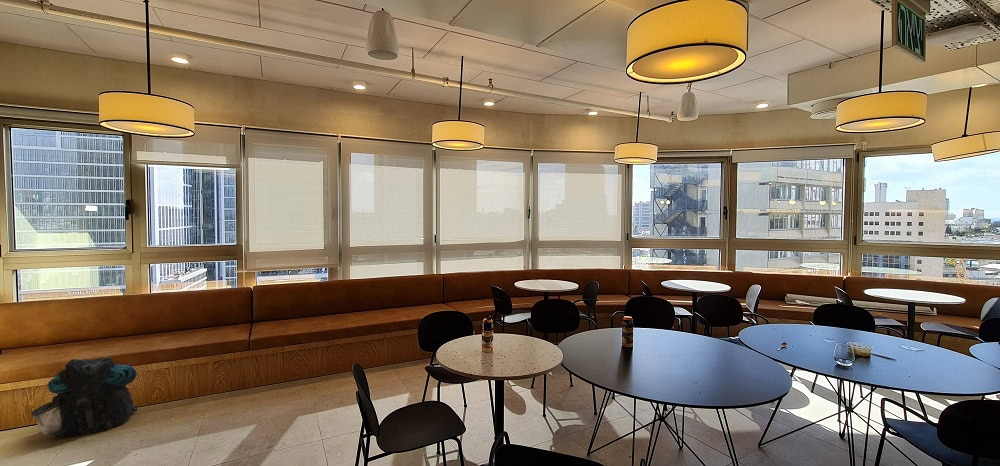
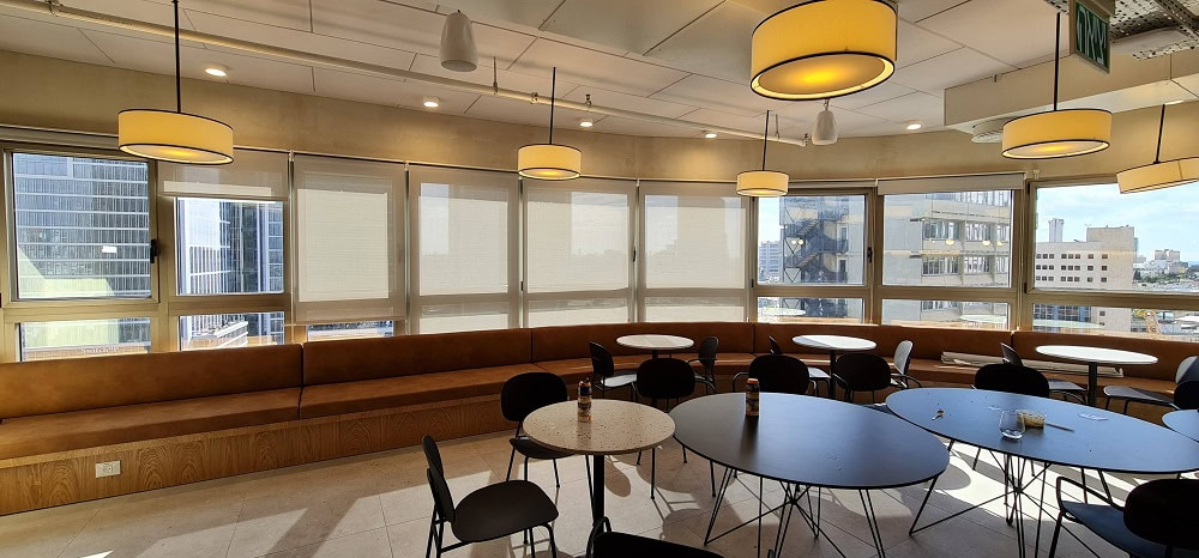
- backpack [30,356,138,438]
